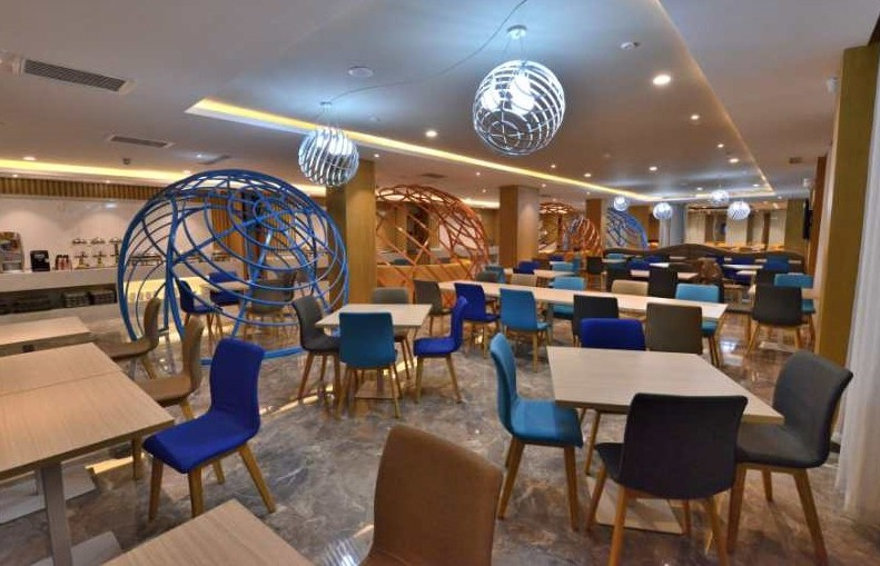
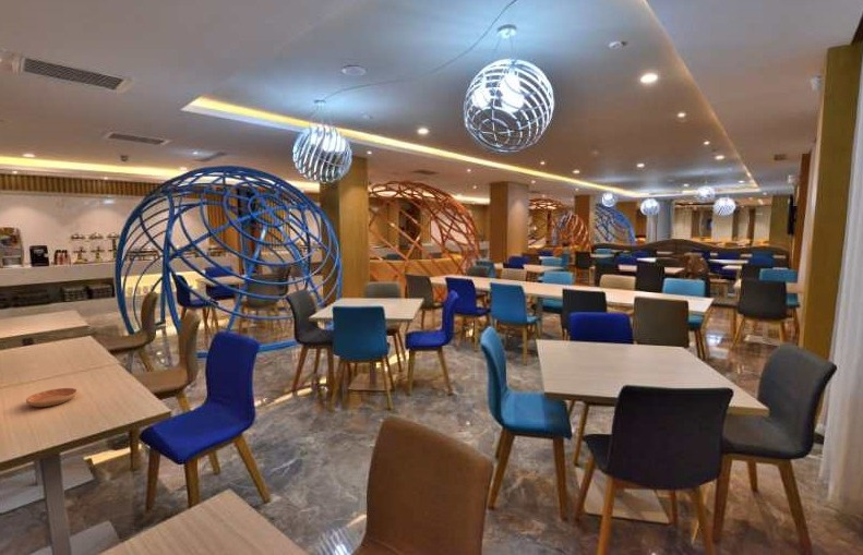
+ saucer [25,387,79,408]
